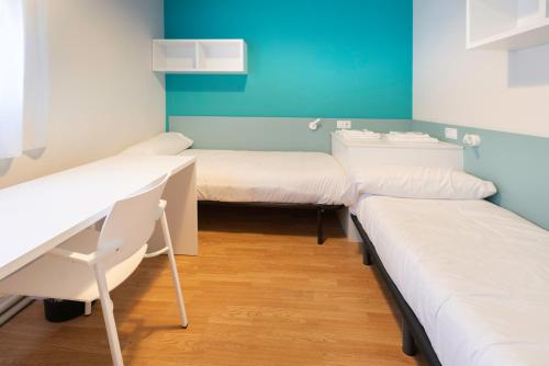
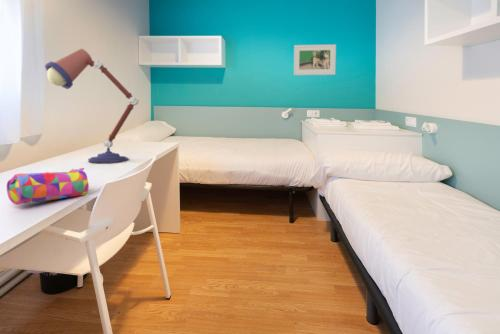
+ desk lamp [44,48,140,163]
+ pencil case [6,167,90,206]
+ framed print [293,43,337,76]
